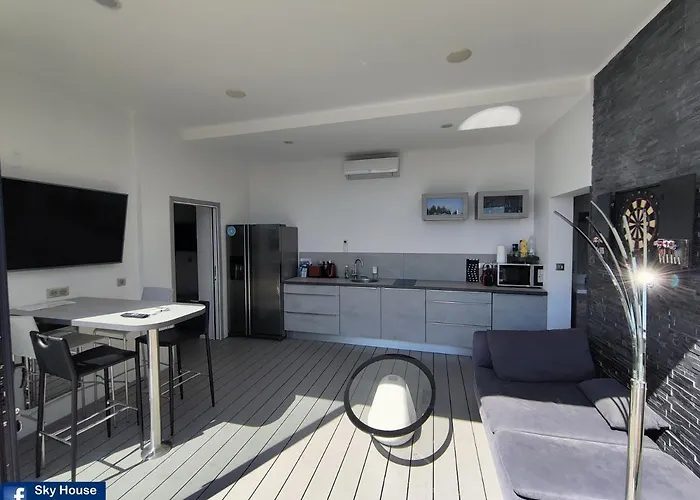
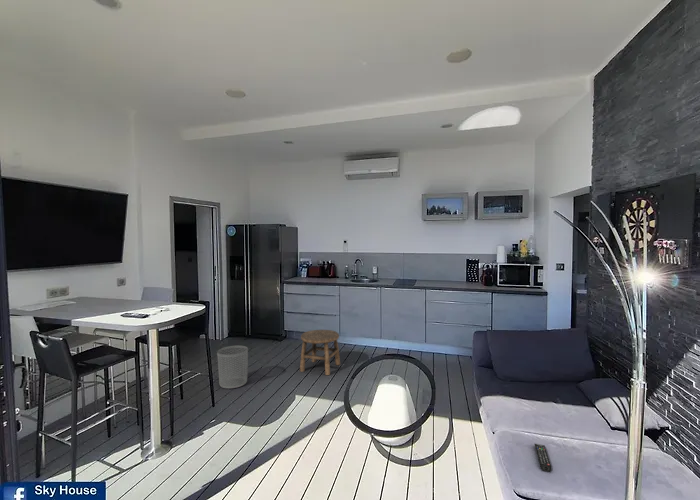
+ waste bin [216,345,249,390]
+ stool [299,329,341,376]
+ remote control [533,443,553,473]
